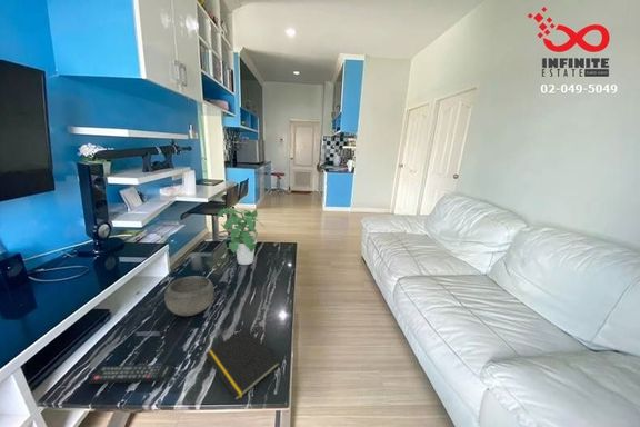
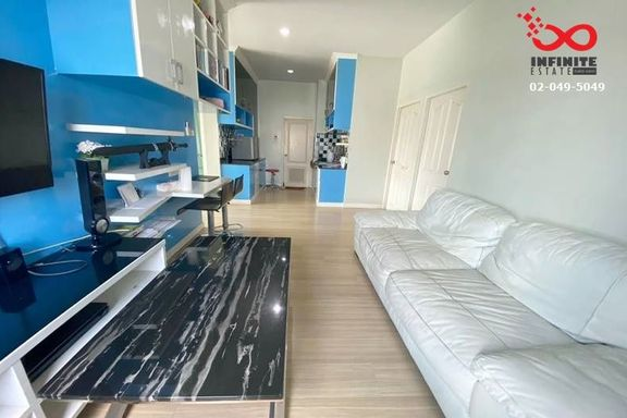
- bowl [163,275,216,317]
- potted plant [216,207,267,266]
- remote control [87,364,173,385]
- notepad [204,326,281,401]
